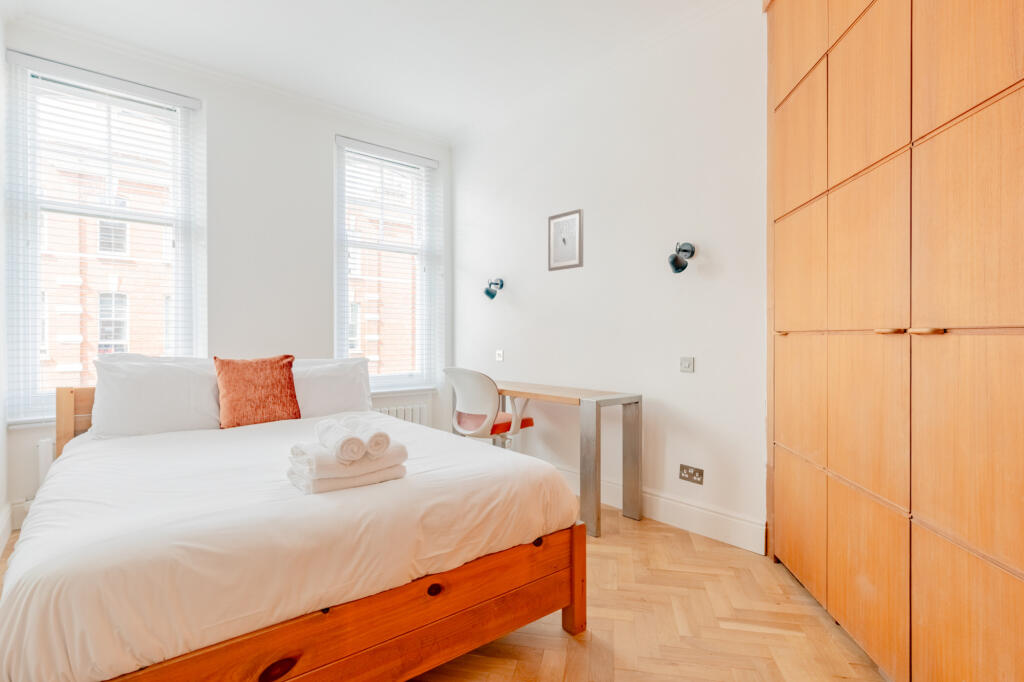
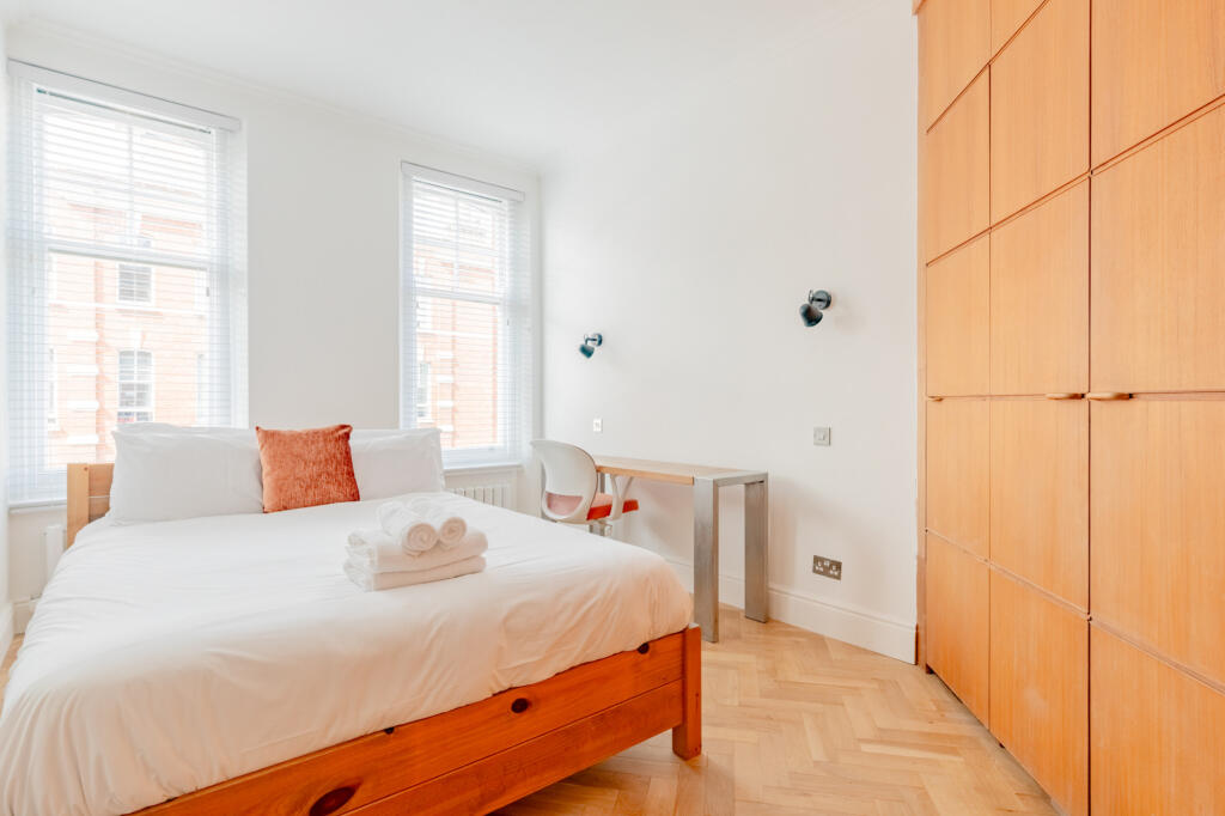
- wall art [547,208,584,272]
